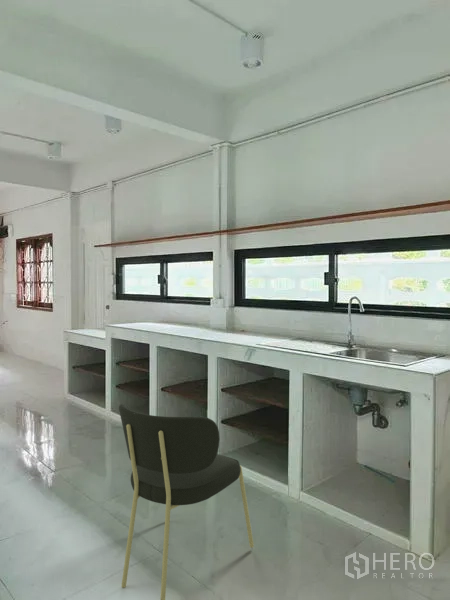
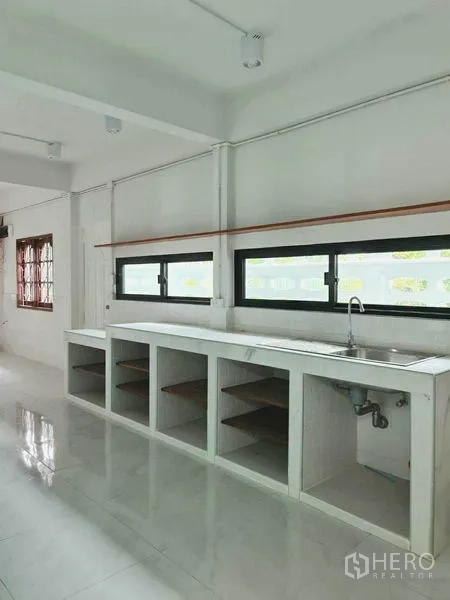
- dining chair [118,402,255,600]
